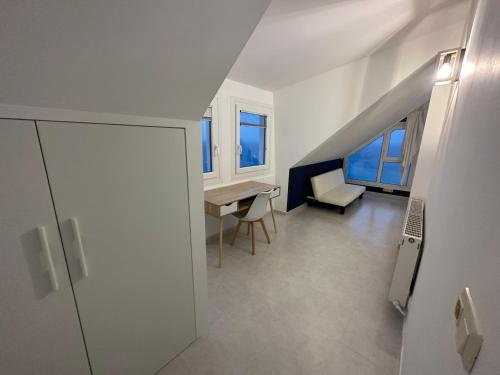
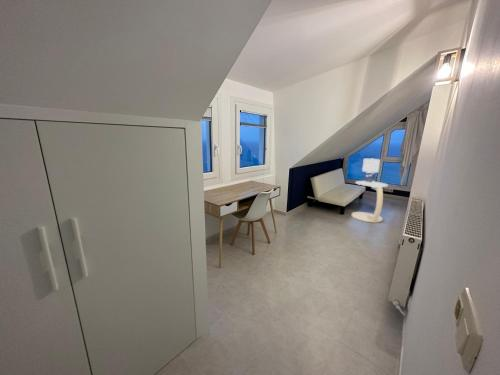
+ lamp [361,157,381,183]
+ side table [351,180,389,223]
